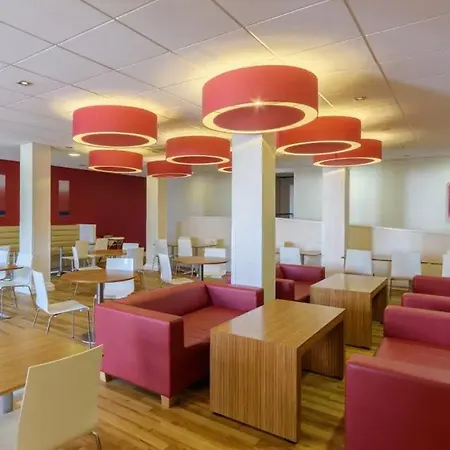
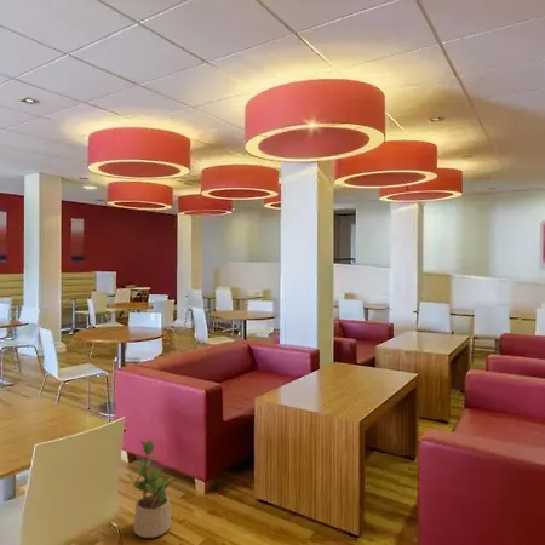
+ potted plant [125,438,174,539]
